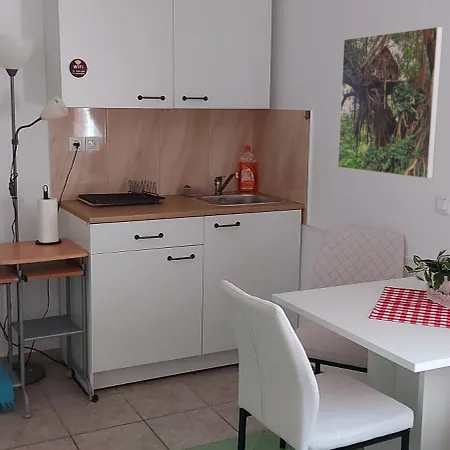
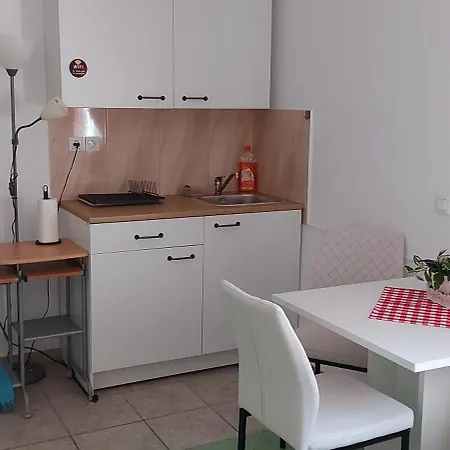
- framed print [337,25,444,180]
